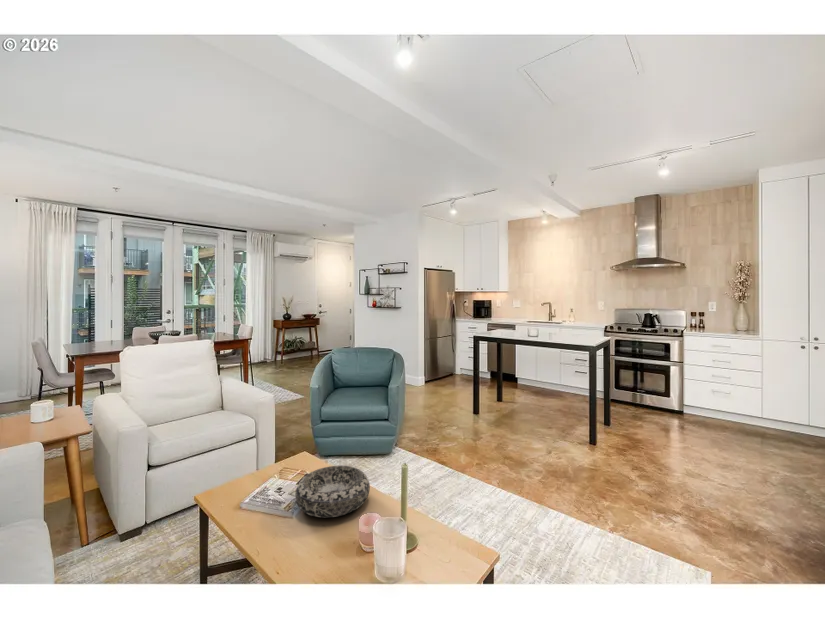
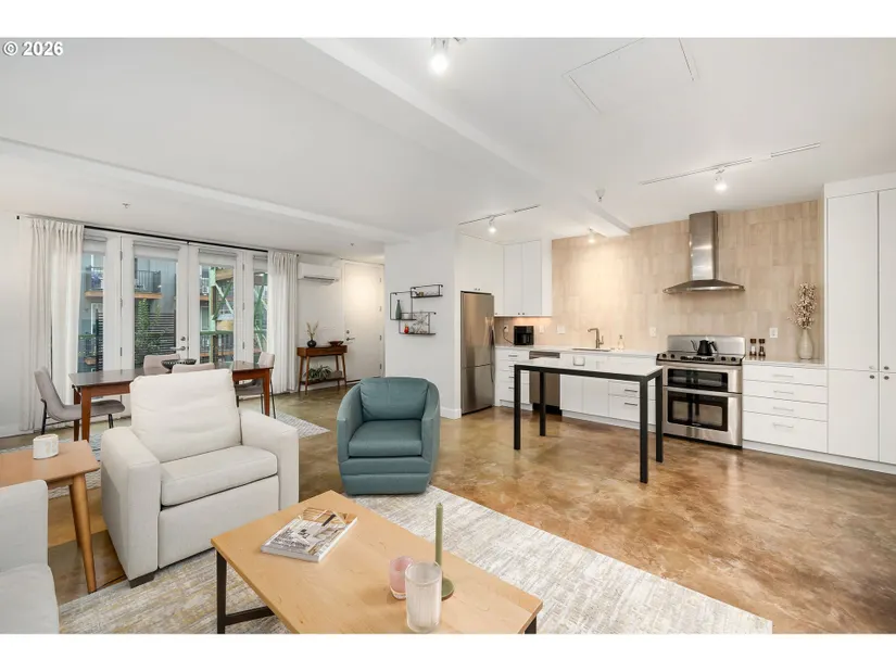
- decorative bowl [294,465,371,518]
